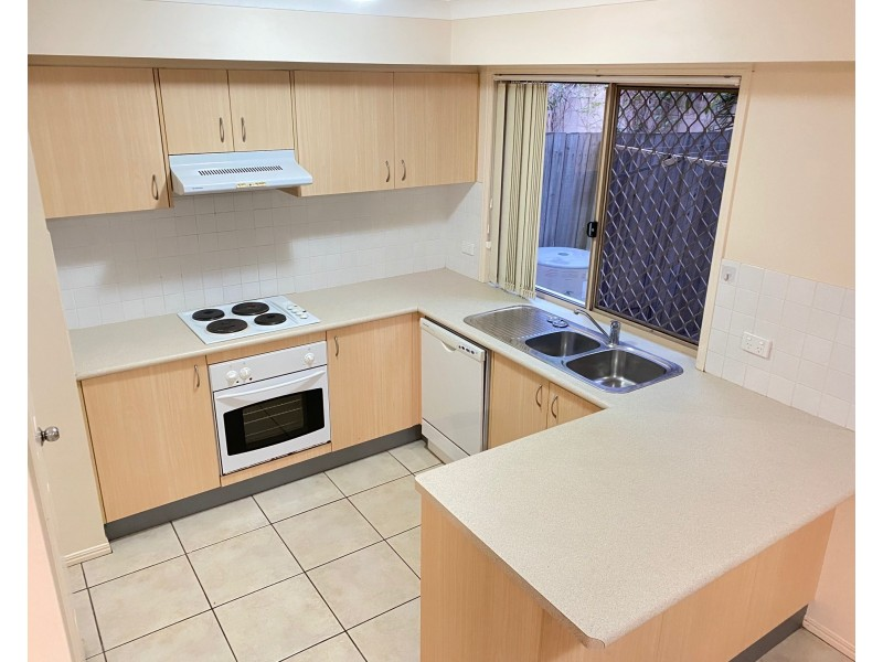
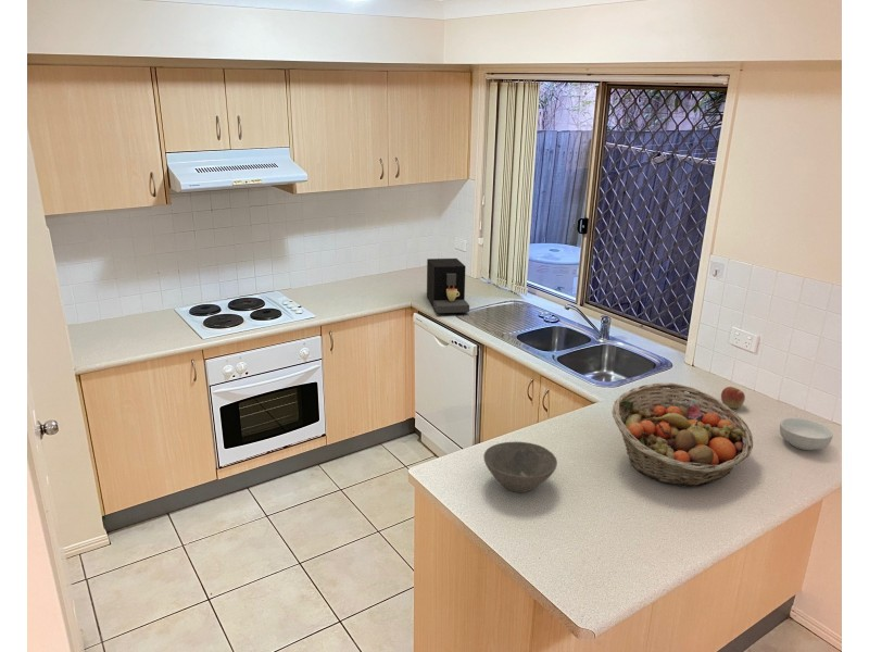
+ cereal bowl [779,417,834,451]
+ bowl [482,441,558,493]
+ fruit basket [610,381,754,488]
+ coffee maker [426,258,470,314]
+ apple [720,386,746,410]
